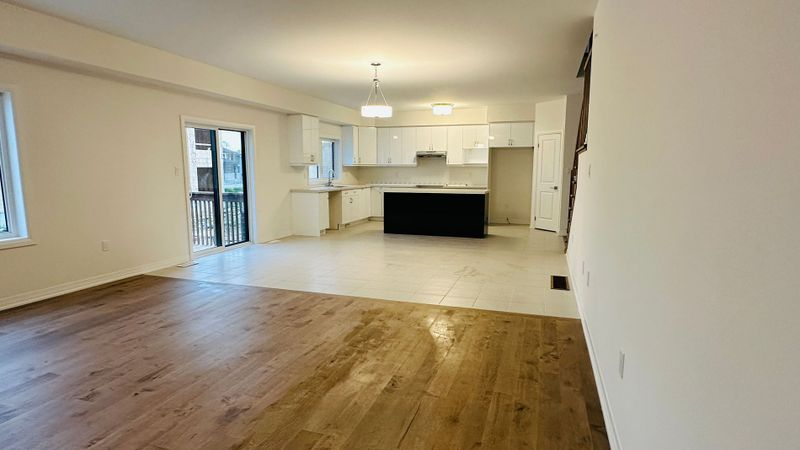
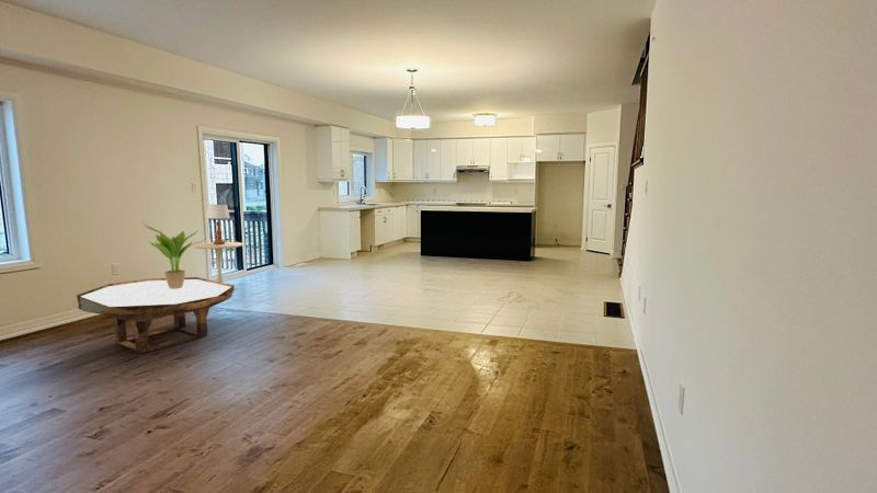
+ coffee table [76,276,235,354]
+ side table [191,241,244,290]
+ table lamp [205,204,230,244]
+ potted plant [143,222,205,289]
